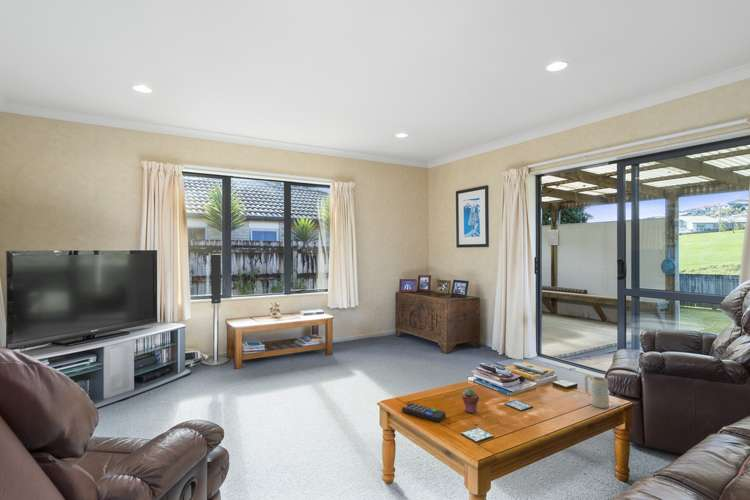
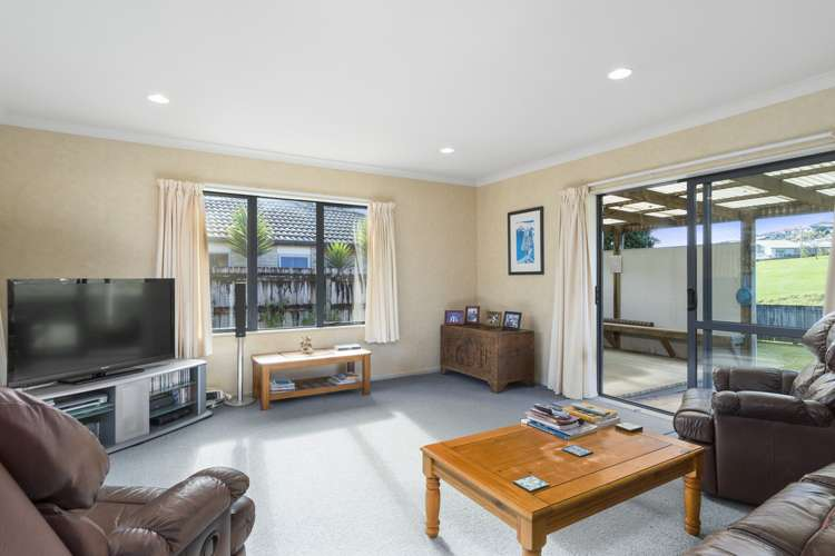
- mug [584,374,610,409]
- potted succulent [461,387,480,414]
- remote control [401,402,447,423]
